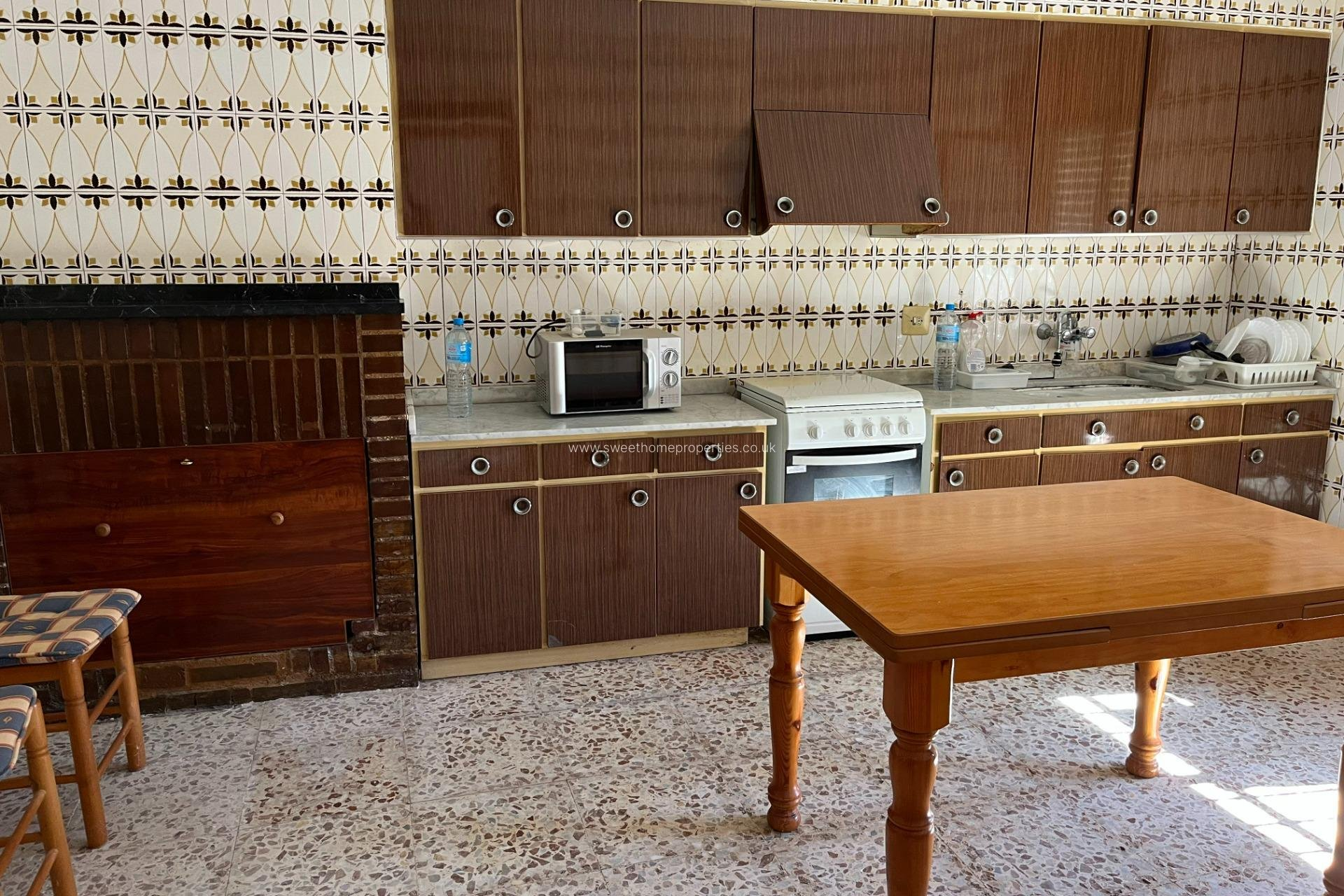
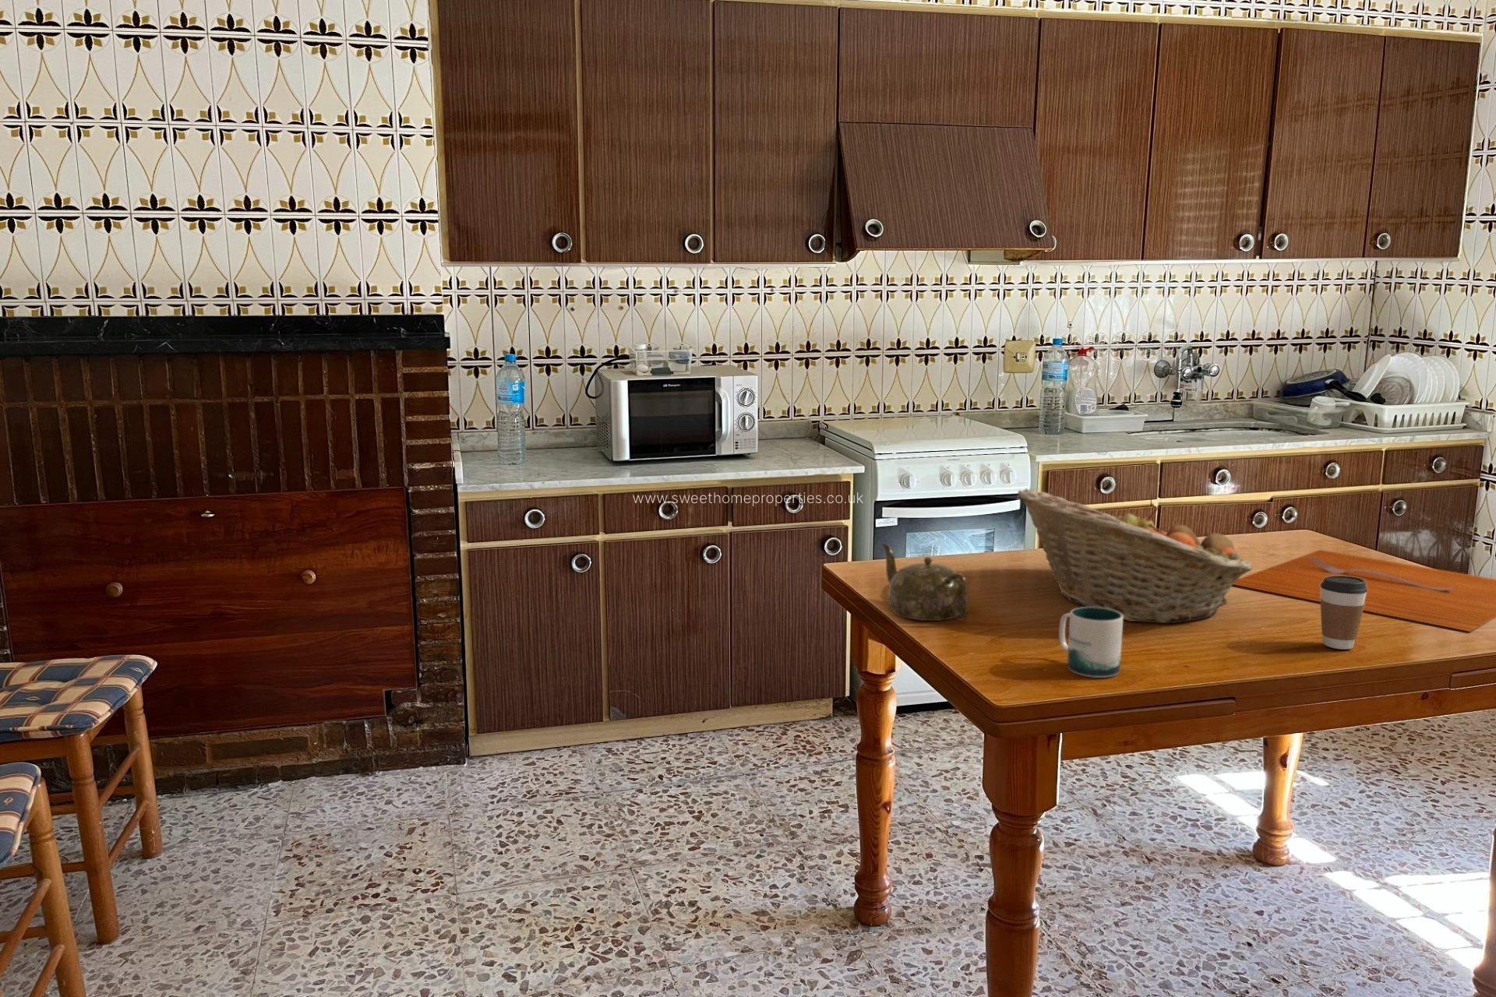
+ cutting board [1232,549,1496,632]
+ mug [1059,606,1123,679]
+ fruit basket [1017,487,1253,624]
+ coffee cup [1320,575,1368,650]
+ teapot [882,542,968,622]
